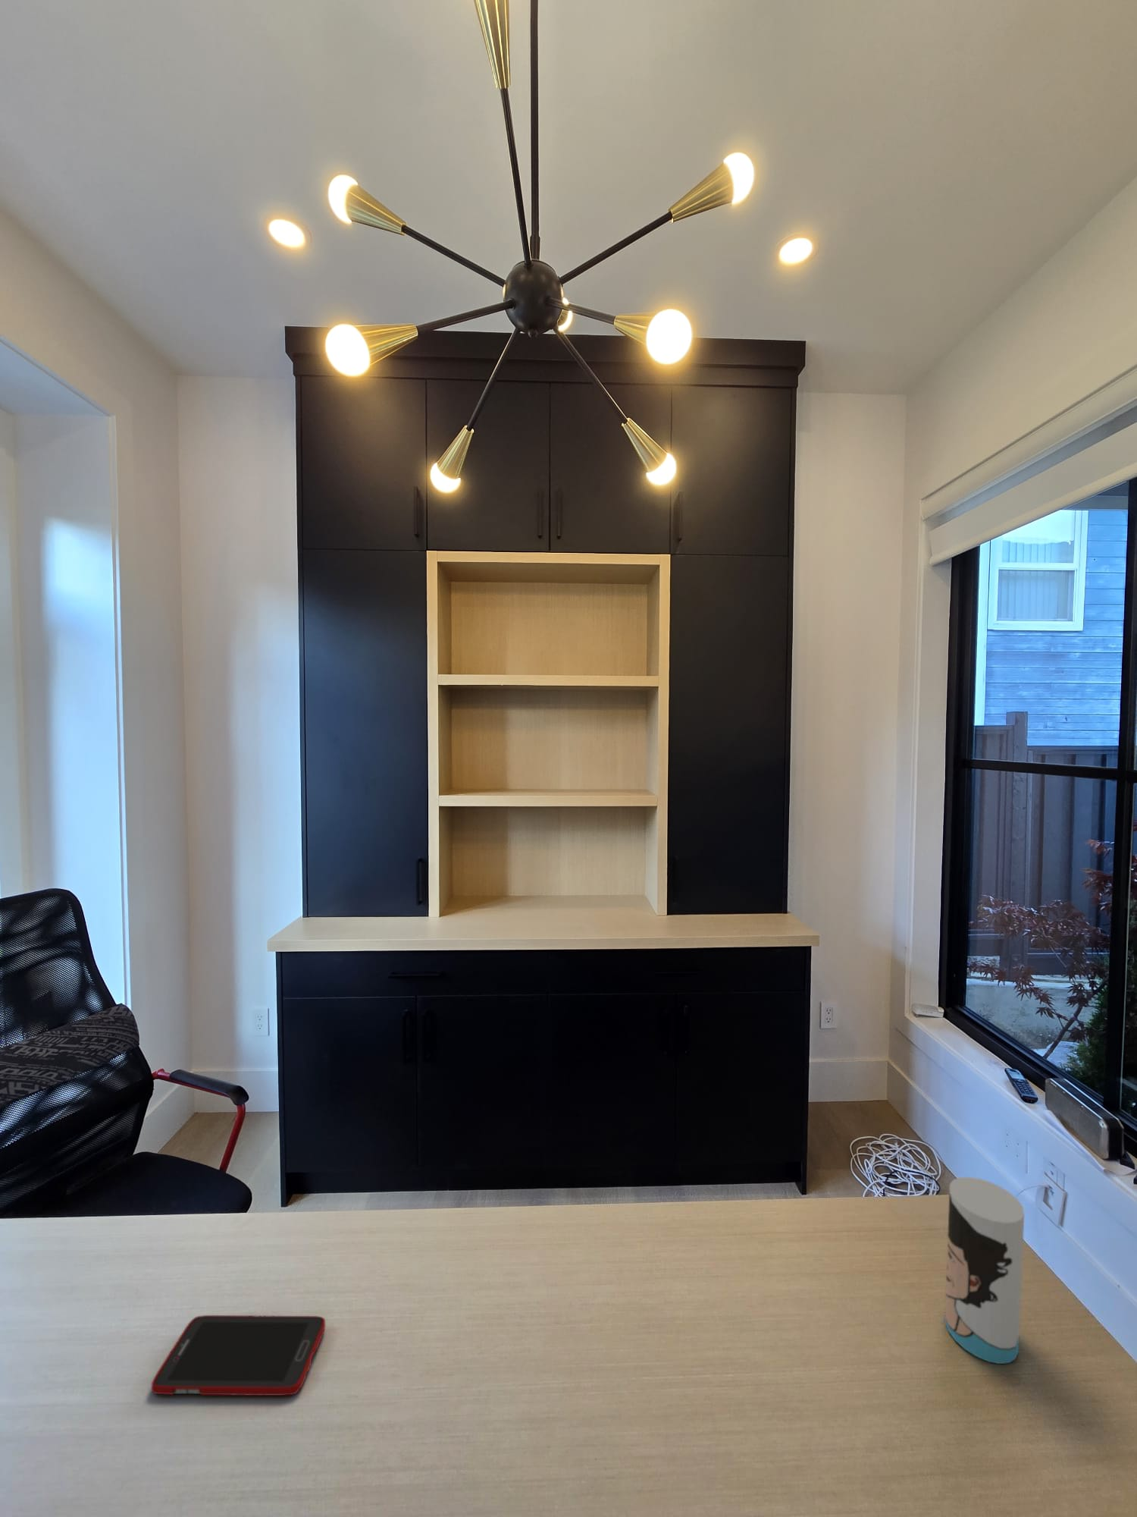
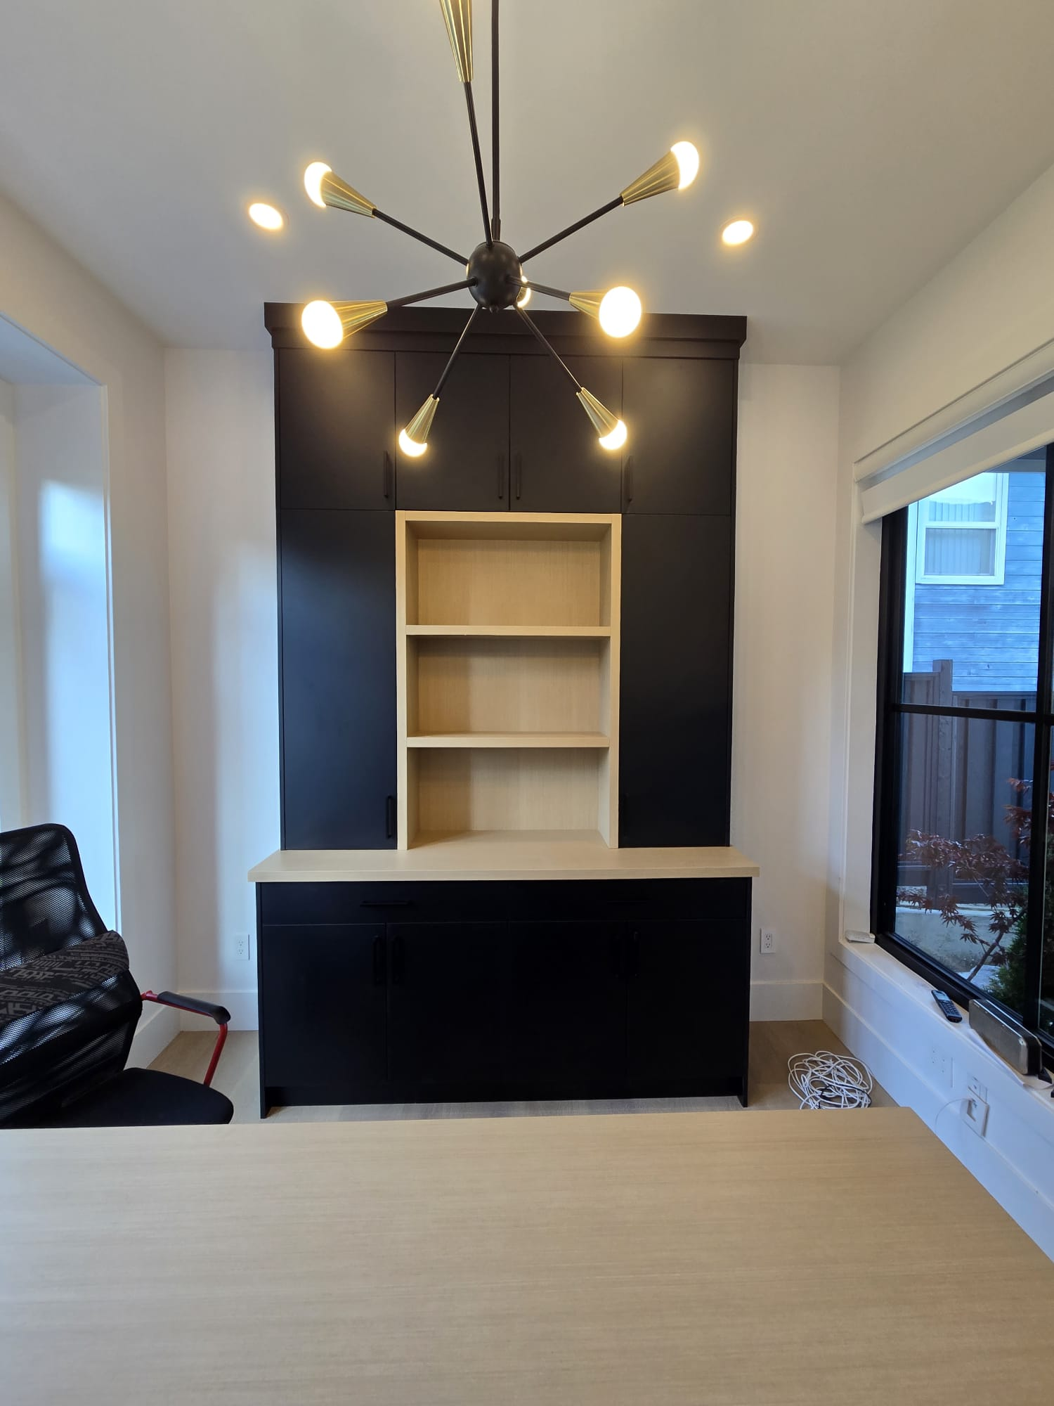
- cell phone [150,1314,326,1396]
- cup [944,1177,1025,1364]
